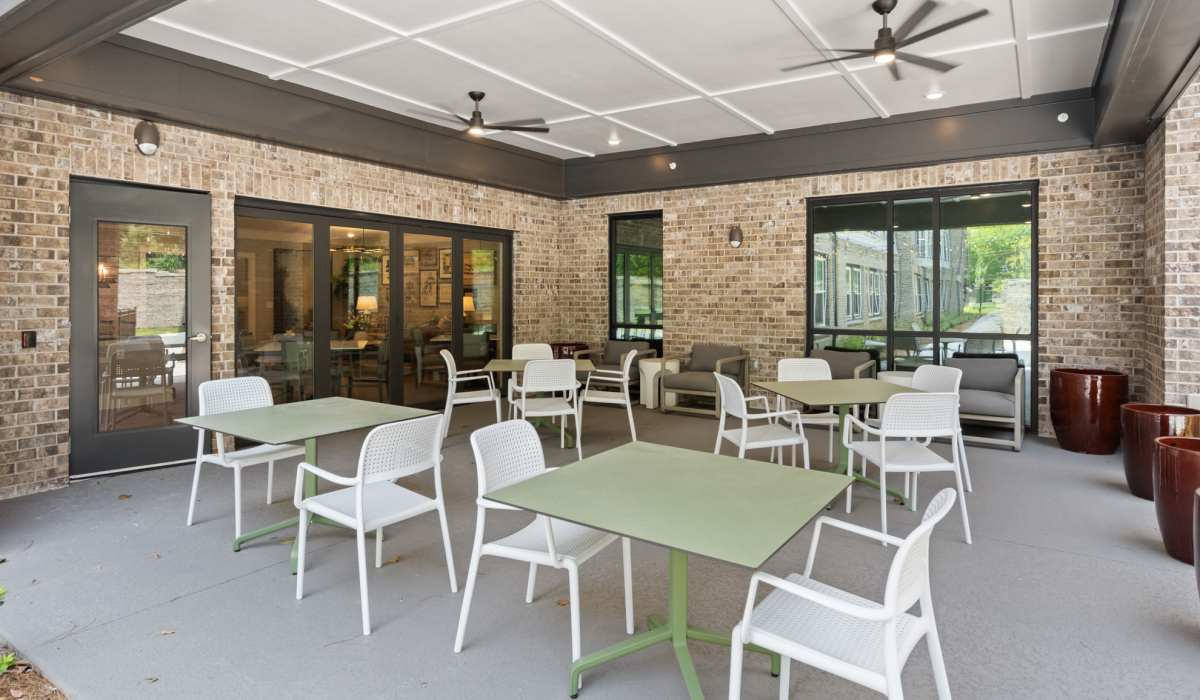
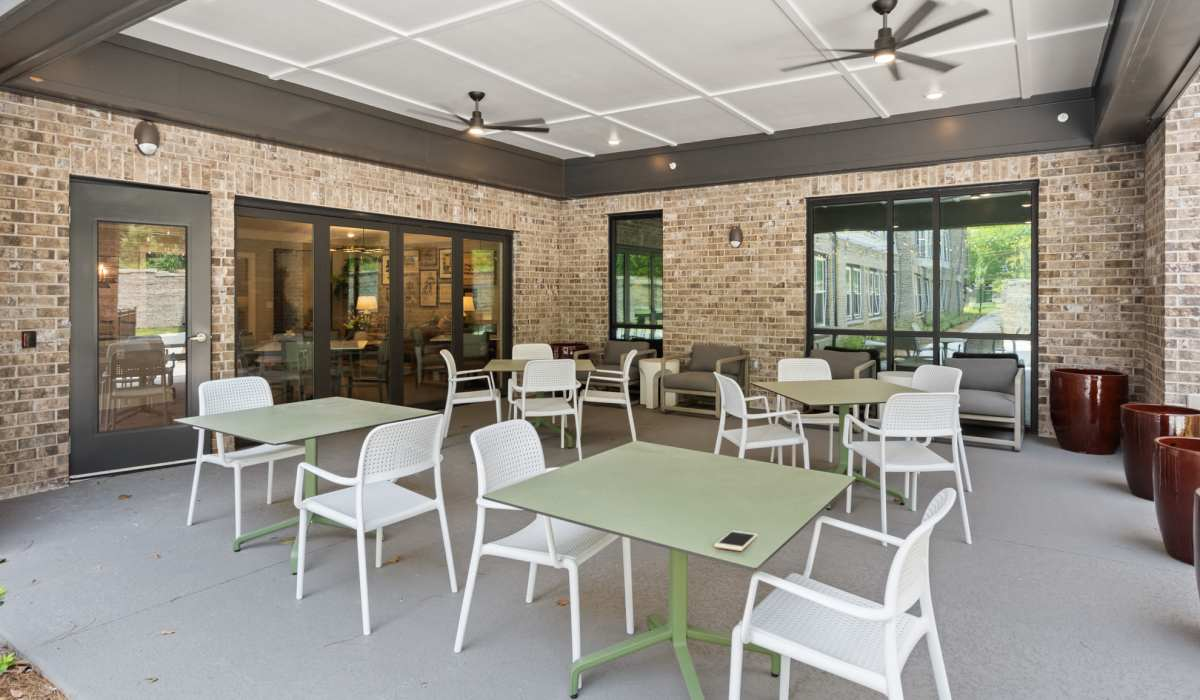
+ cell phone [713,530,759,552]
